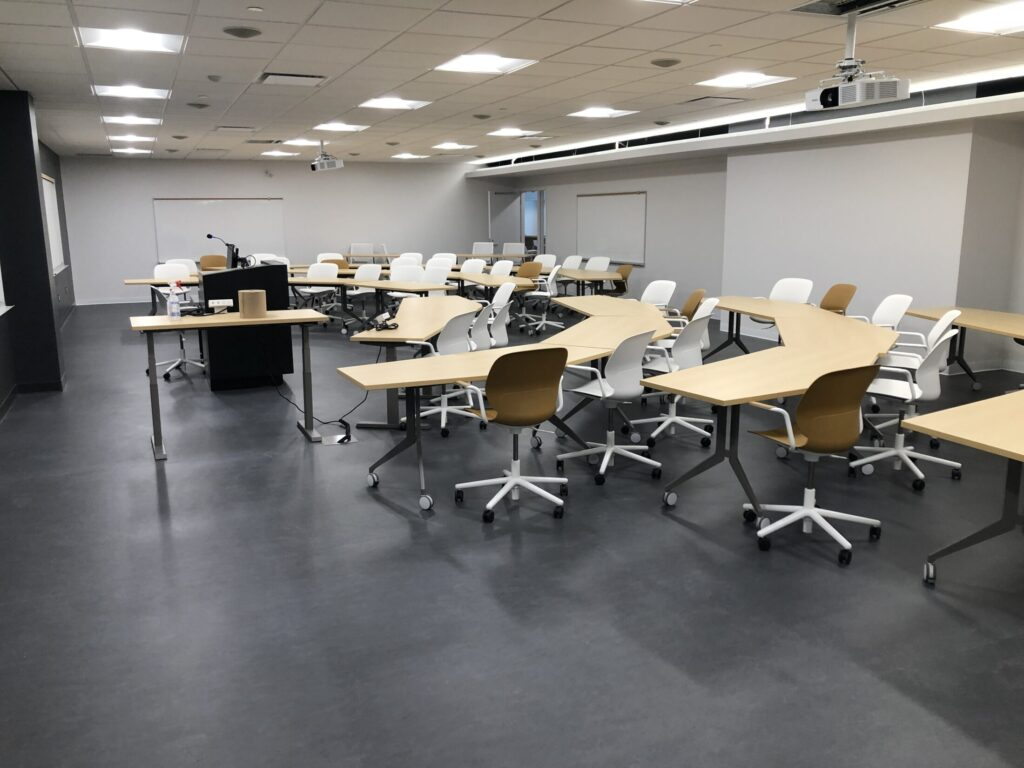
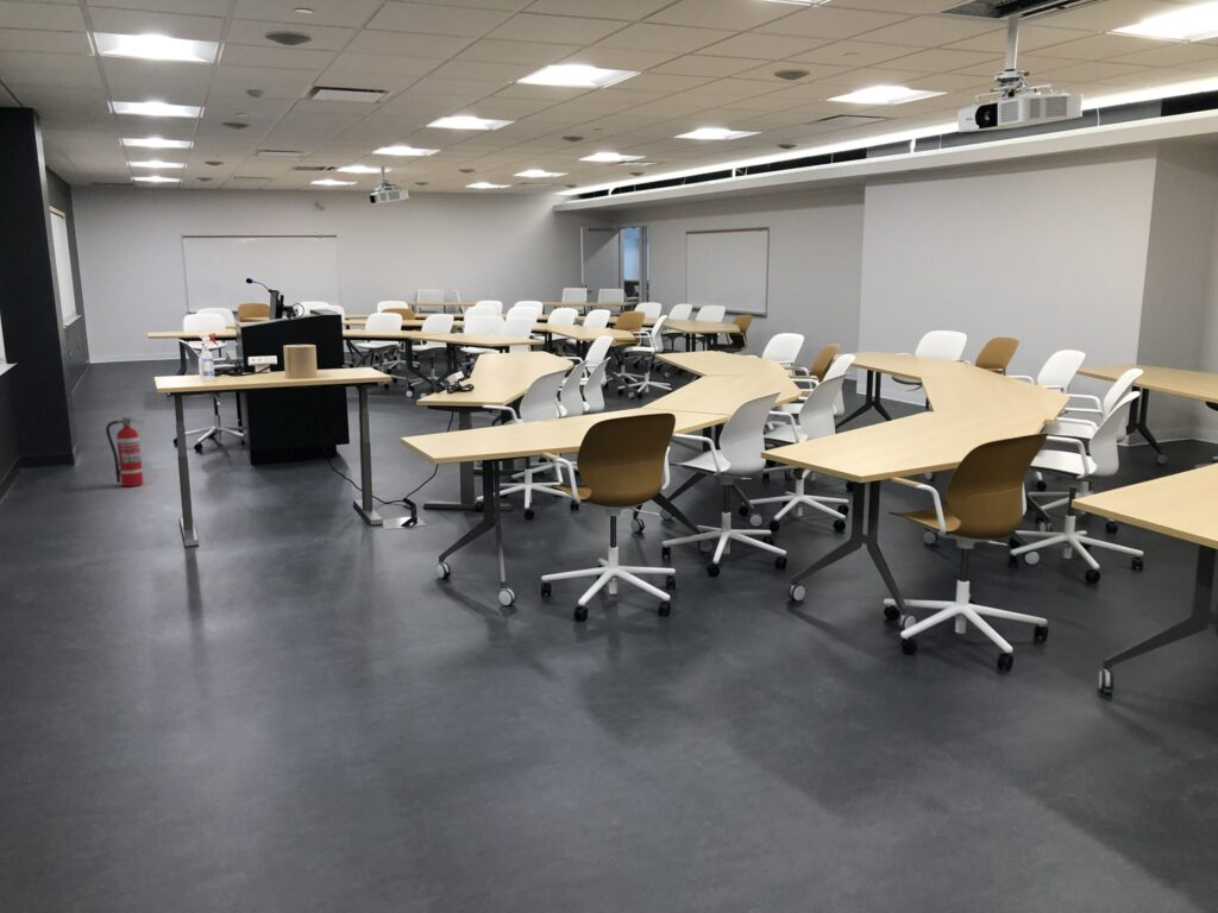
+ fire extinguisher [105,411,145,487]
